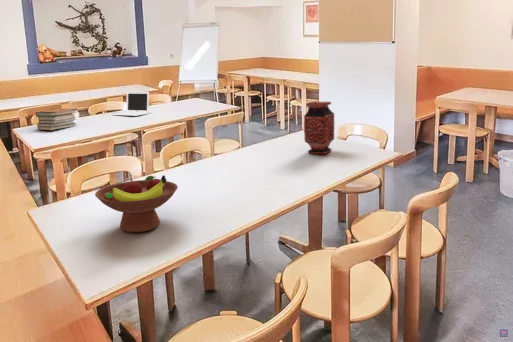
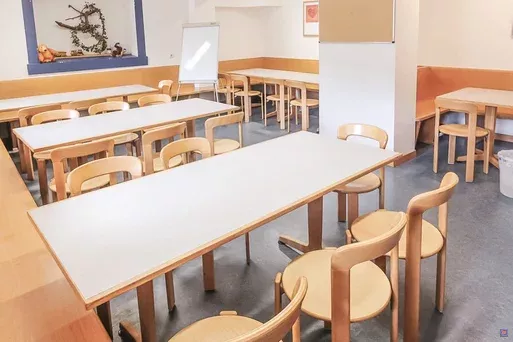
- laptop [111,90,150,117]
- fruit bowl [94,174,179,233]
- book stack [35,108,78,131]
- vase [303,100,335,155]
